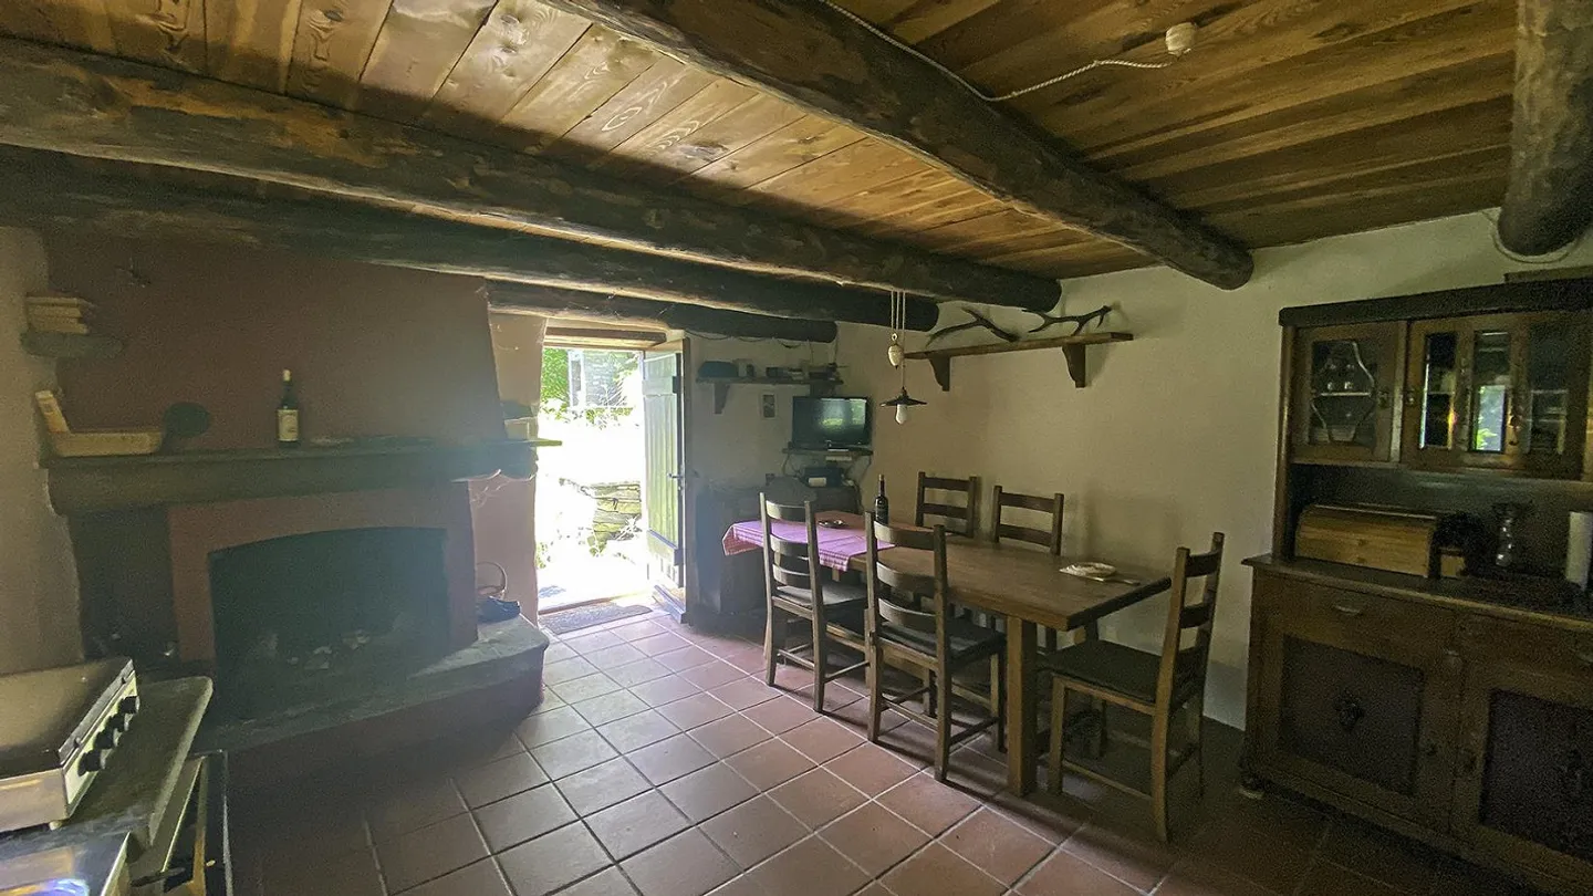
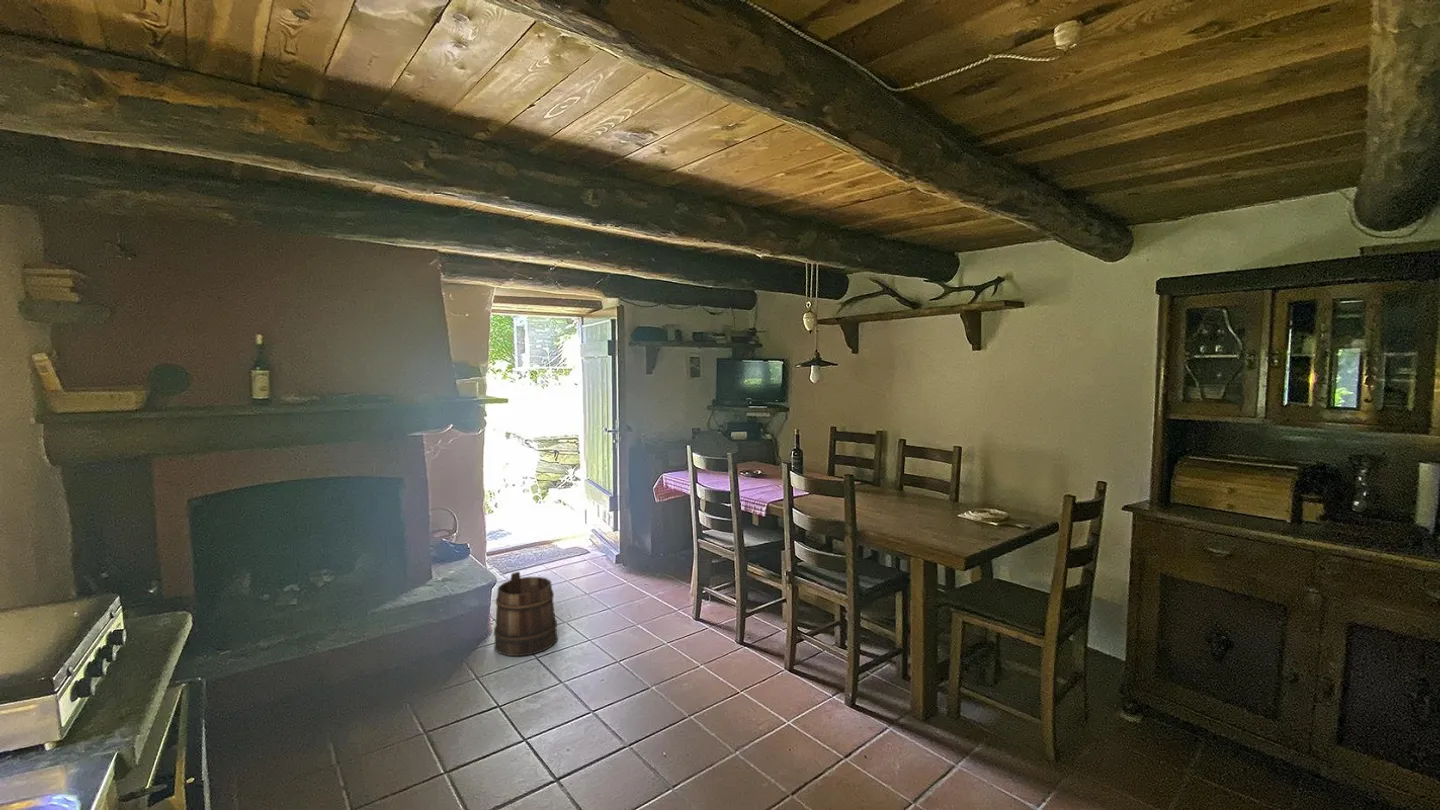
+ bucket [493,571,558,657]
